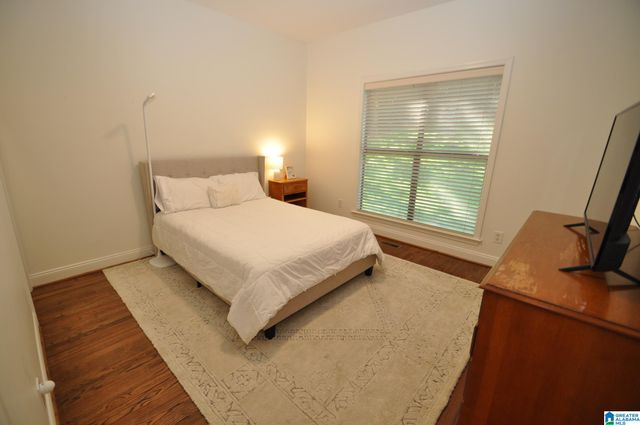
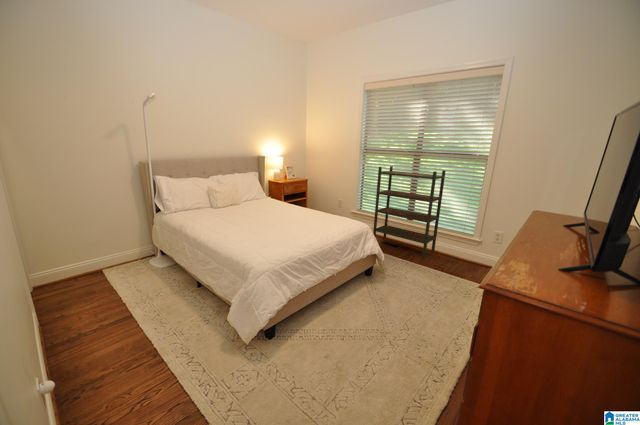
+ bookshelf [372,165,447,259]
